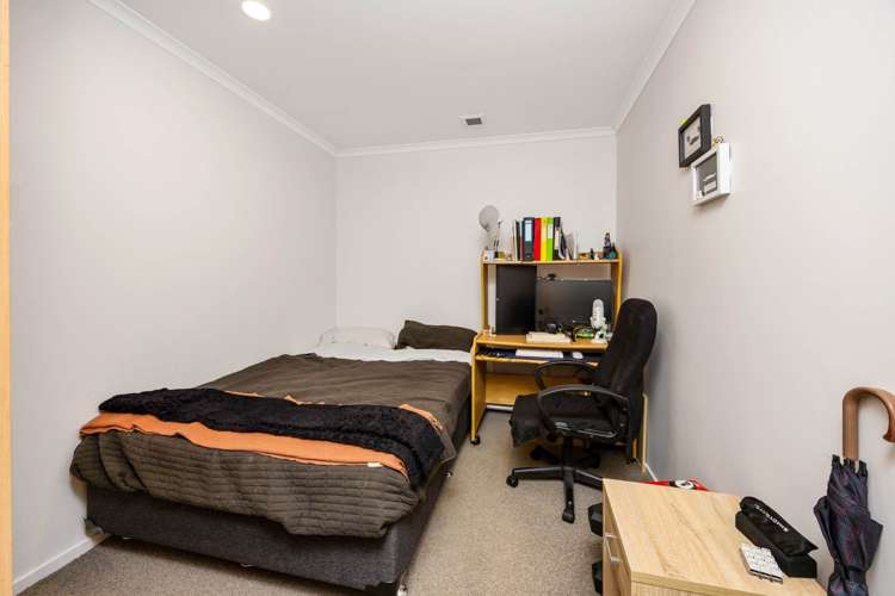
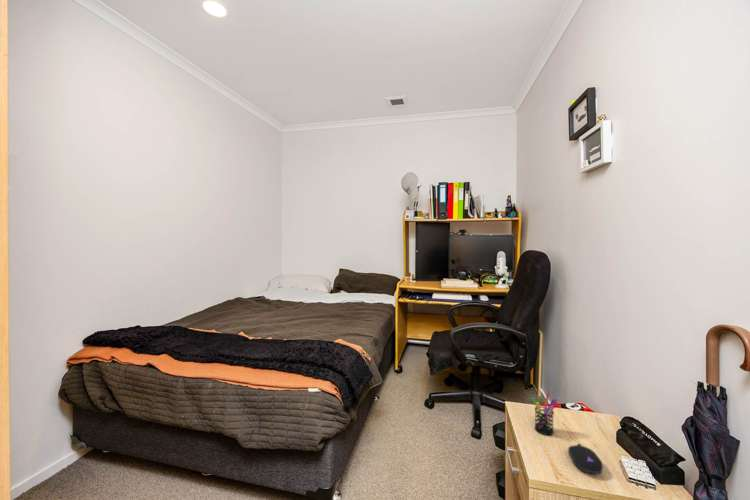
+ pen holder [530,392,558,436]
+ computer mouse [567,443,604,475]
